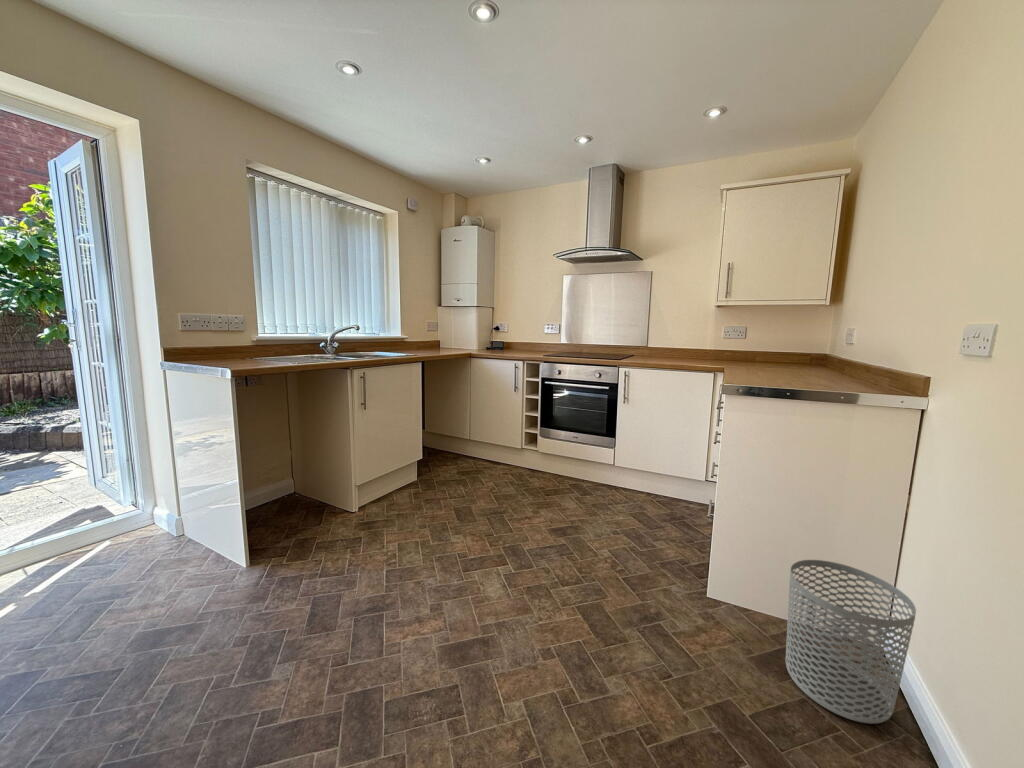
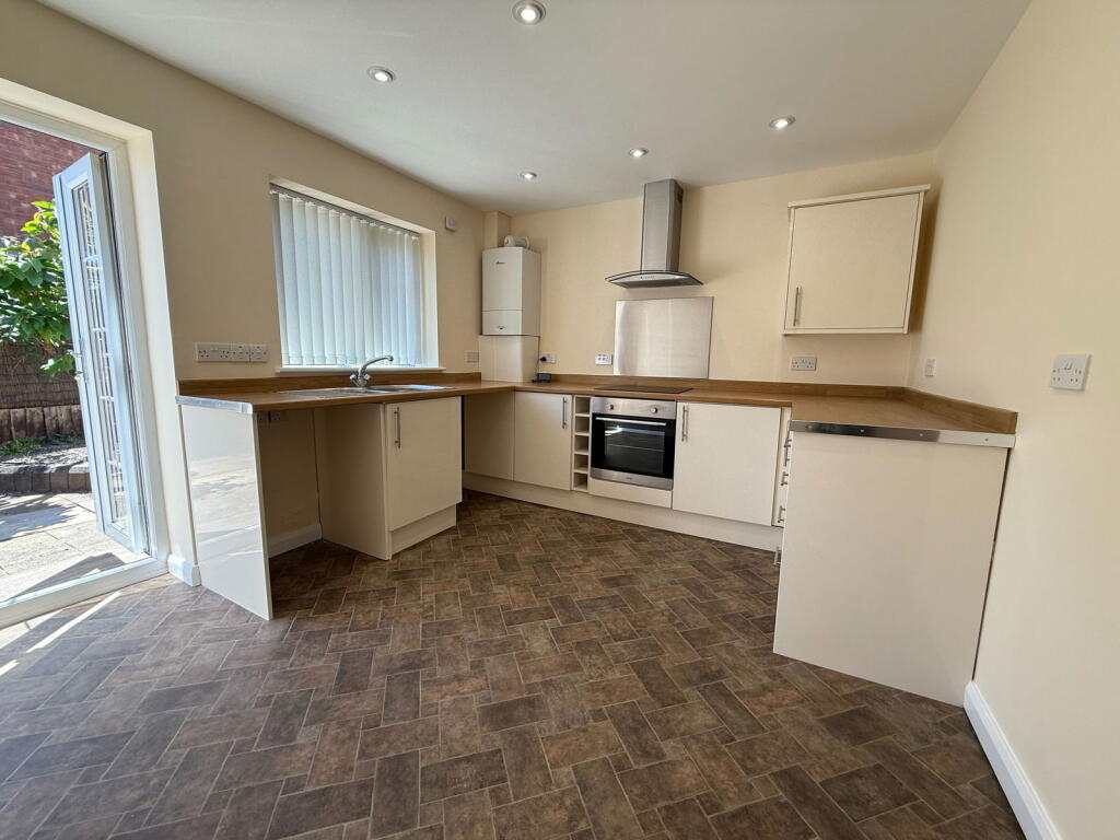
- waste bin [785,559,917,725]
